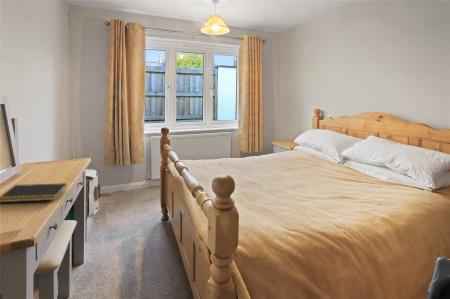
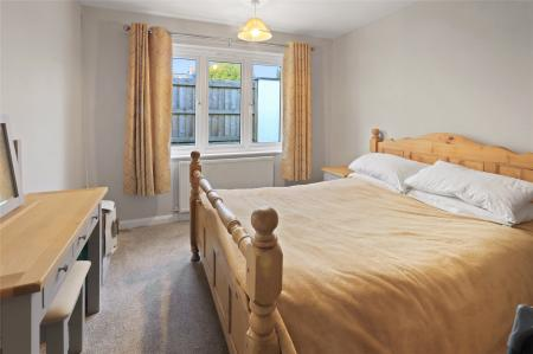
- notepad [0,182,68,203]
